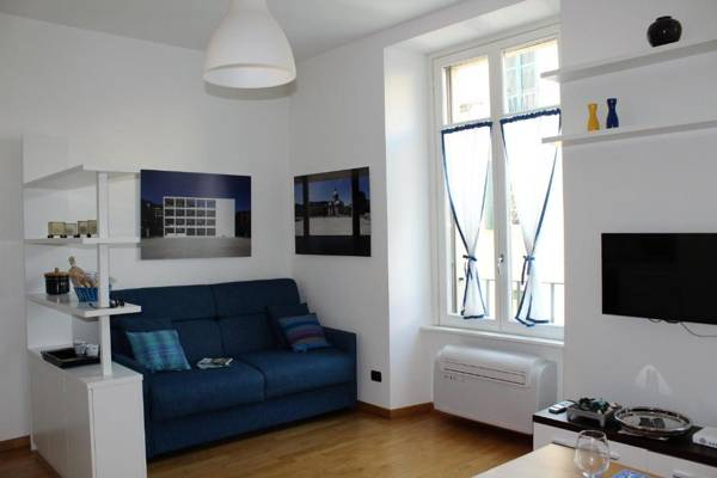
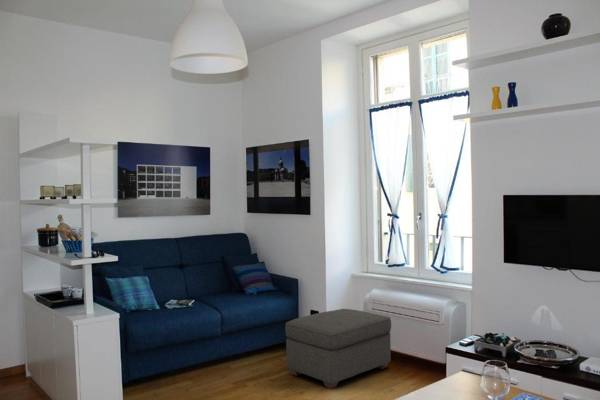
+ ottoman [284,308,392,390]
